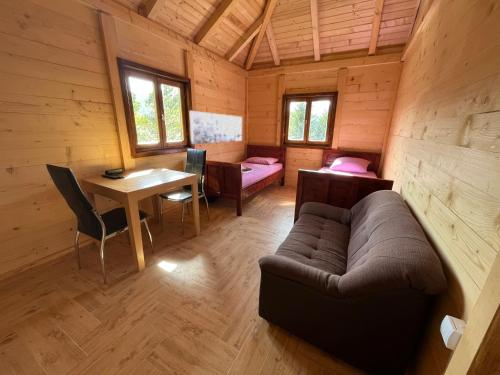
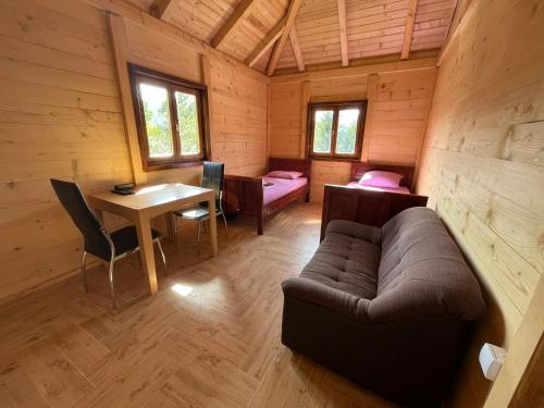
- wall art [188,110,243,145]
